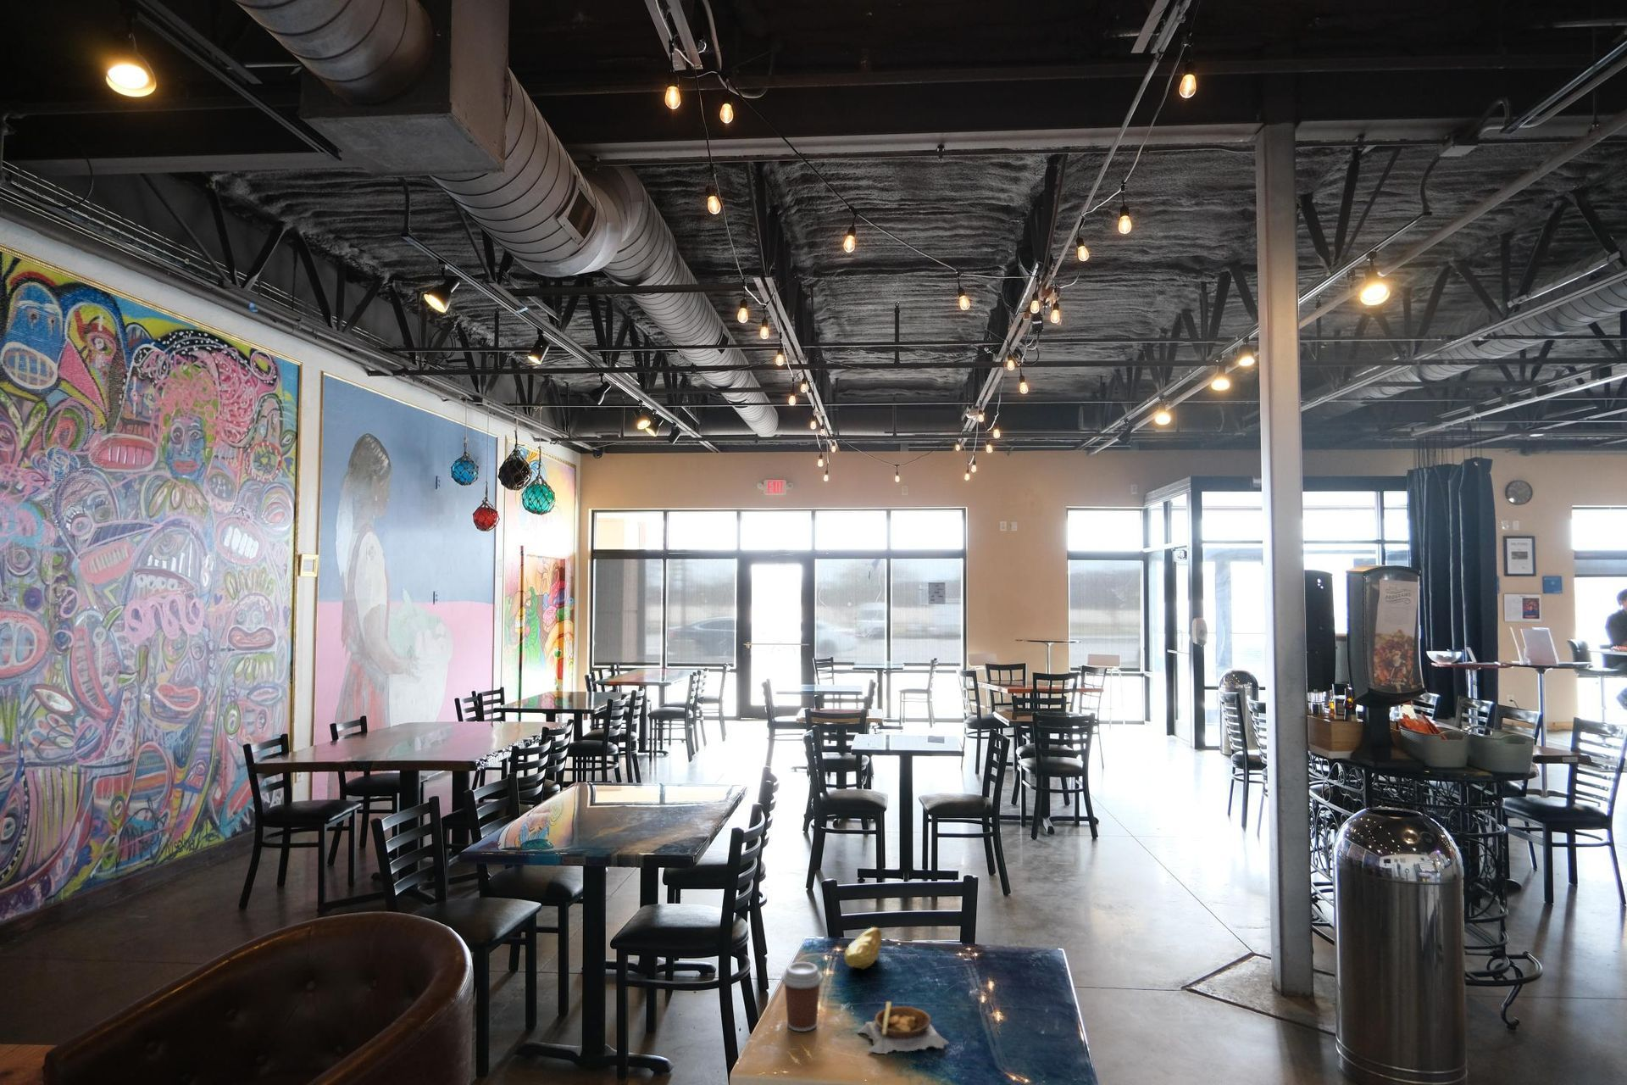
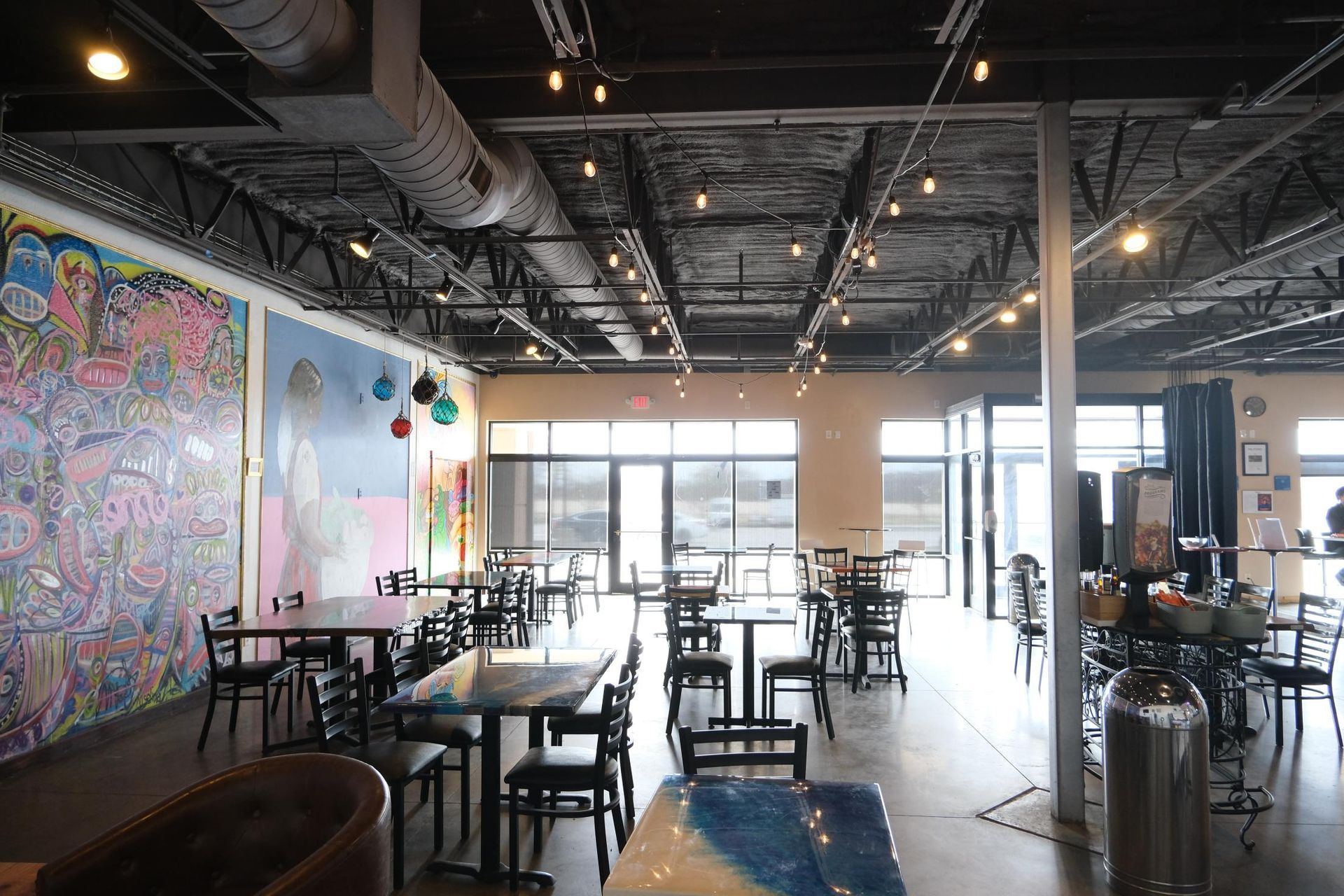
- coffee cup [781,961,823,1033]
- banana [843,926,883,971]
- soup bowl [857,1000,949,1055]
